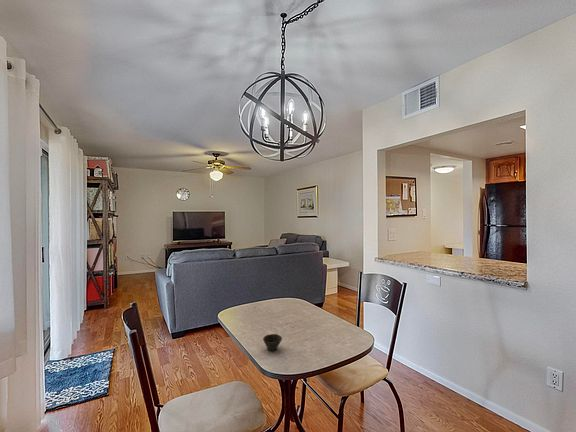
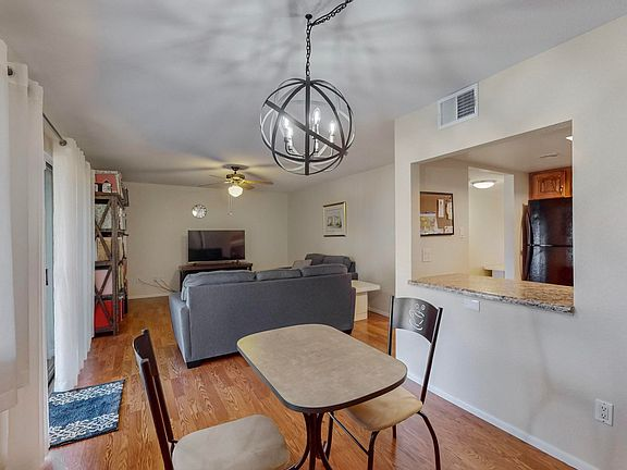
- cup [262,333,283,352]
